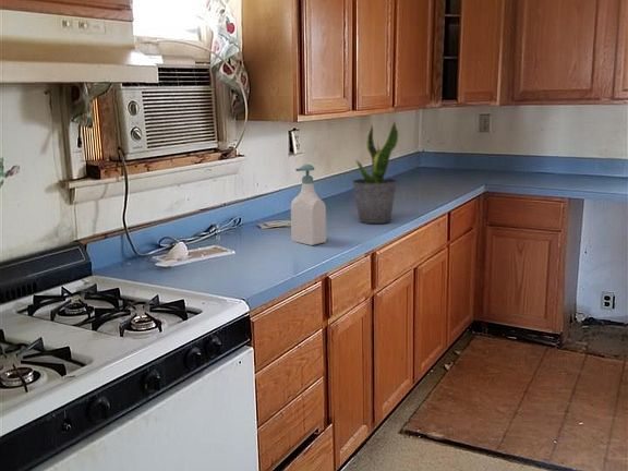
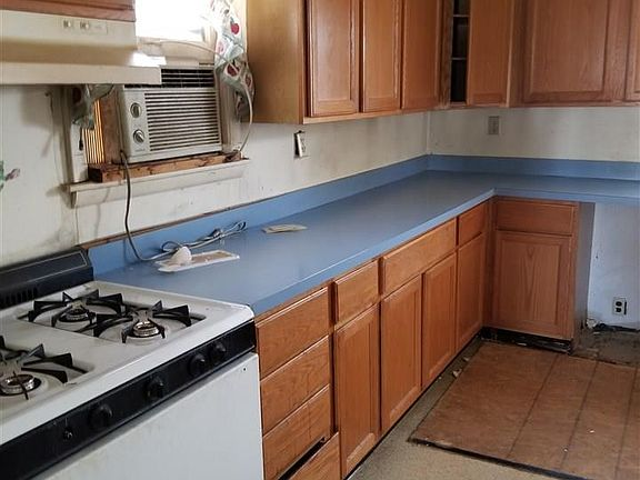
- potted plant [351,121,399,225]
- soap bottle [290,164,327,246]
